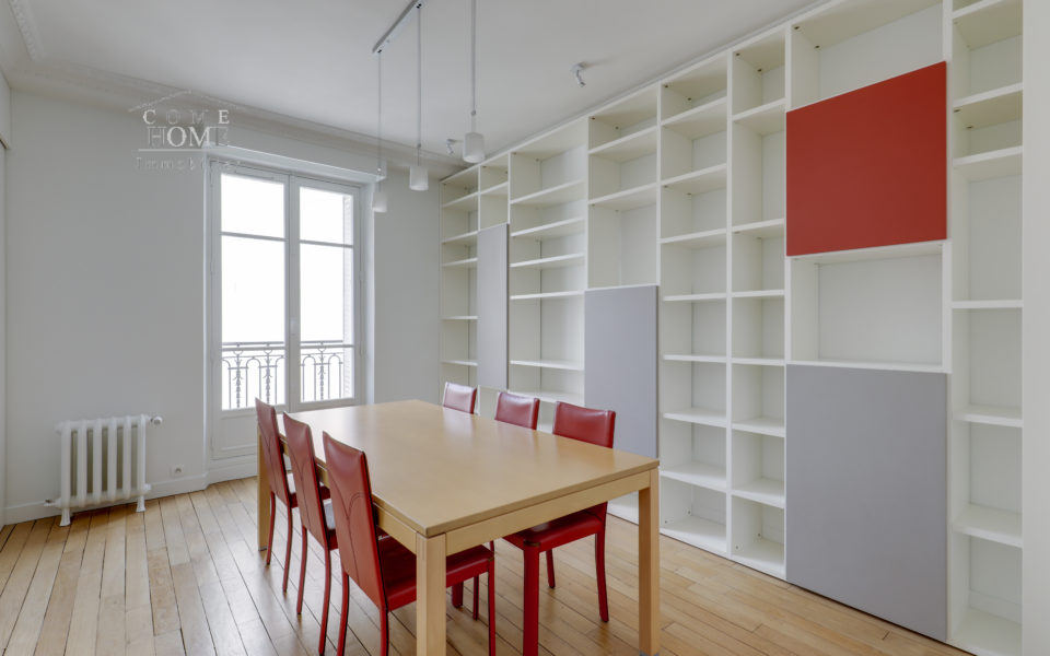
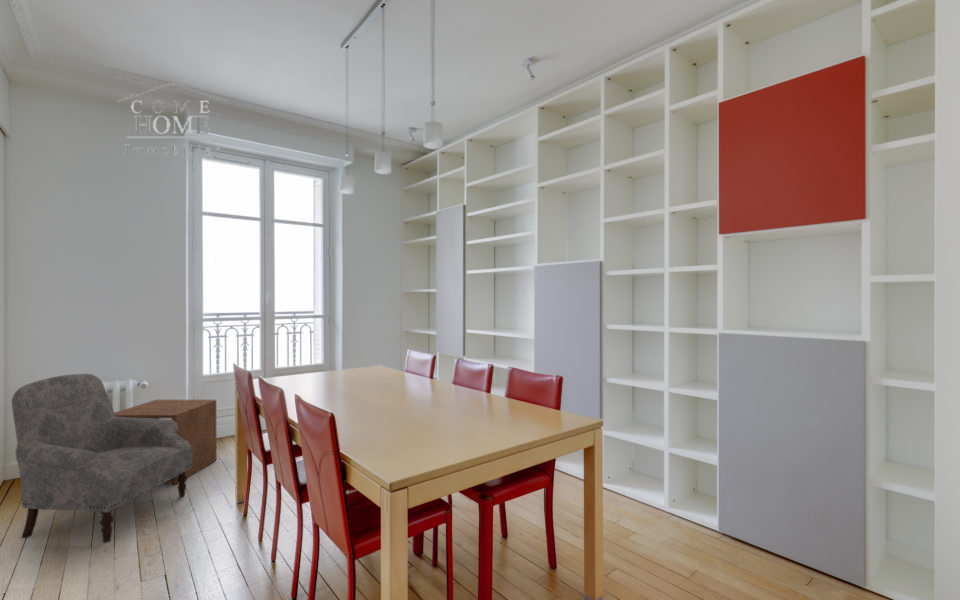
+ armchair [10,373,192,544]
+ side table [114,399,217,486]
